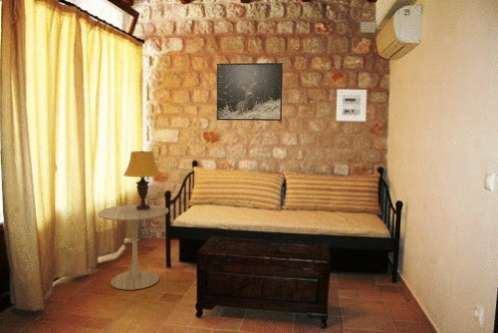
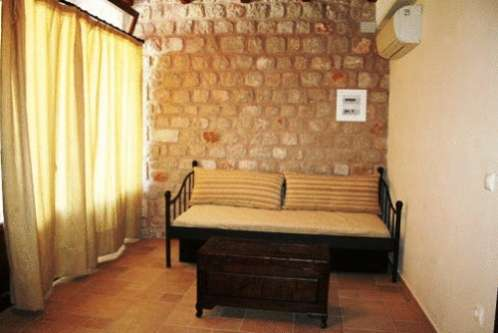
- side table [97,204,170,291]
- table lamp [122,150,162,210]
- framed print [216,62,284,122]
